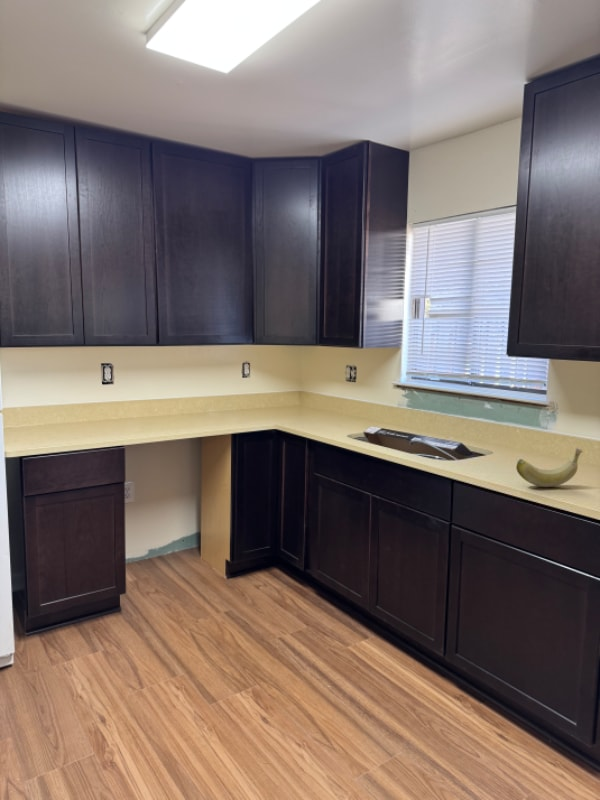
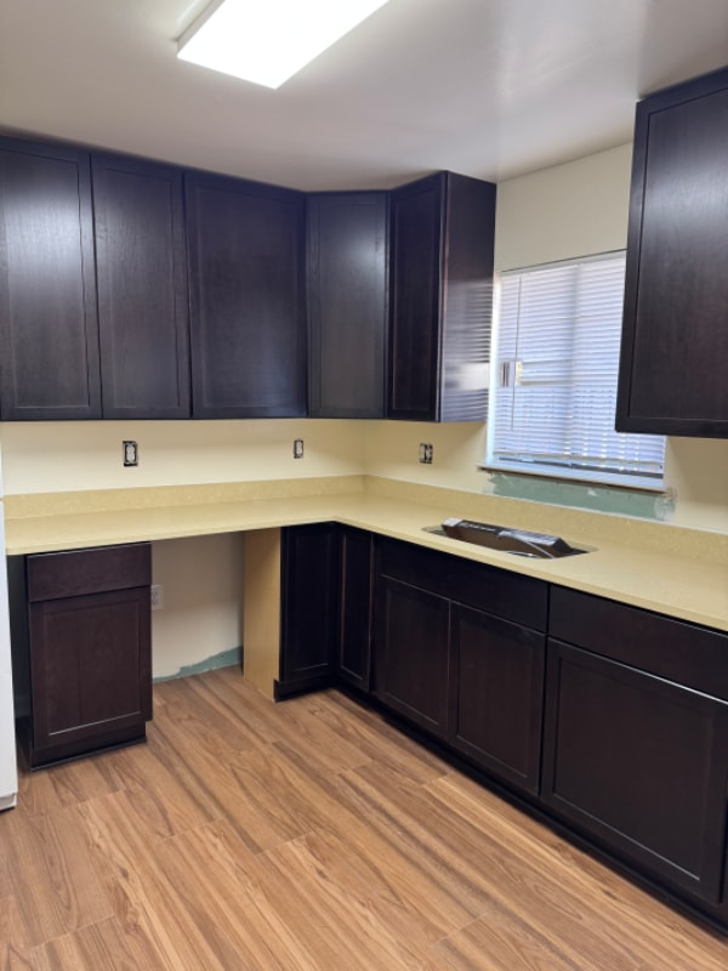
- banana [515,448,584,488]
